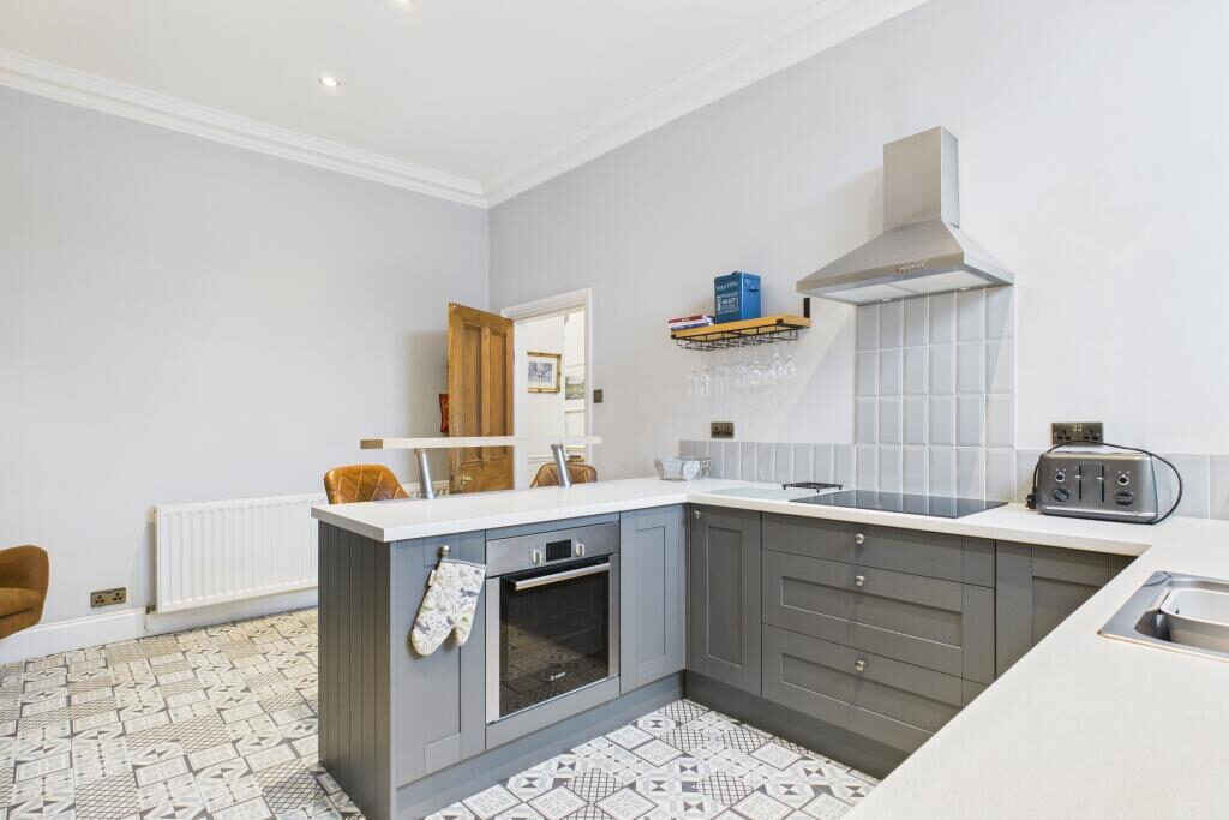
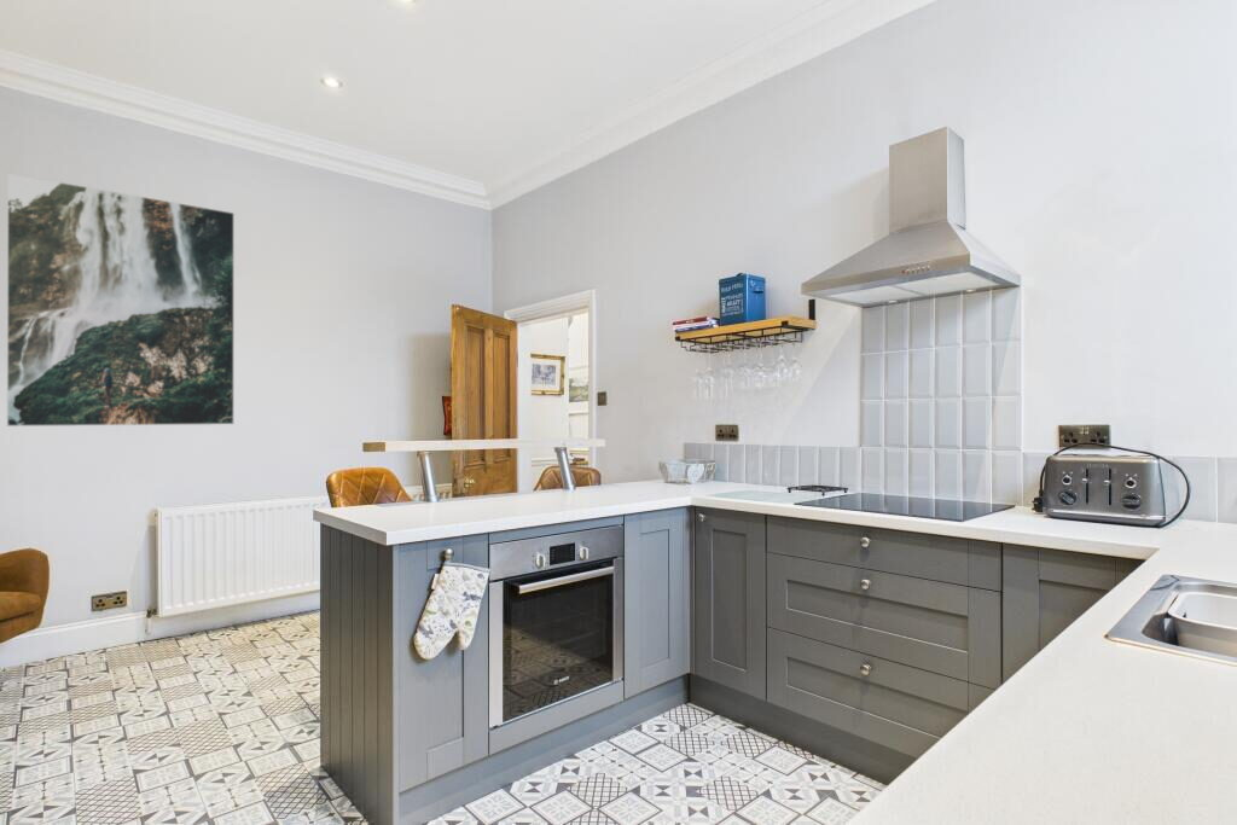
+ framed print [6,172,236,428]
